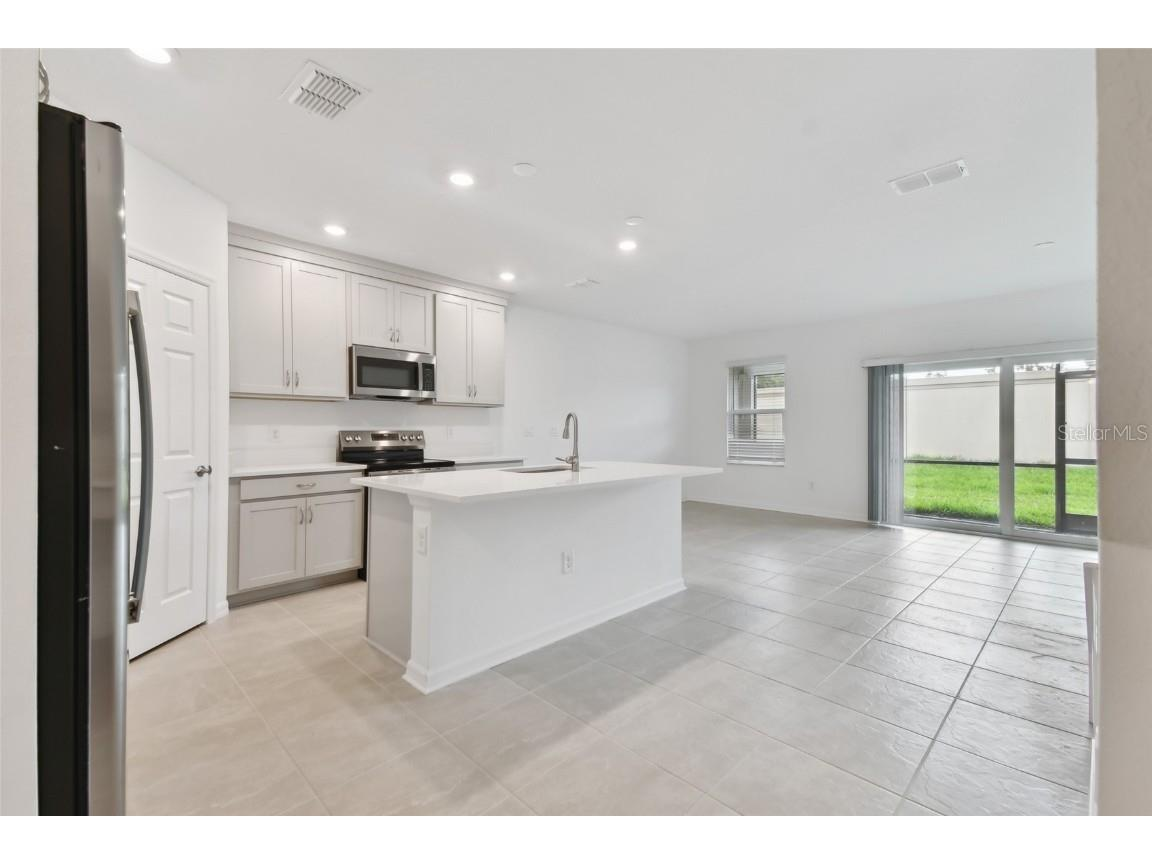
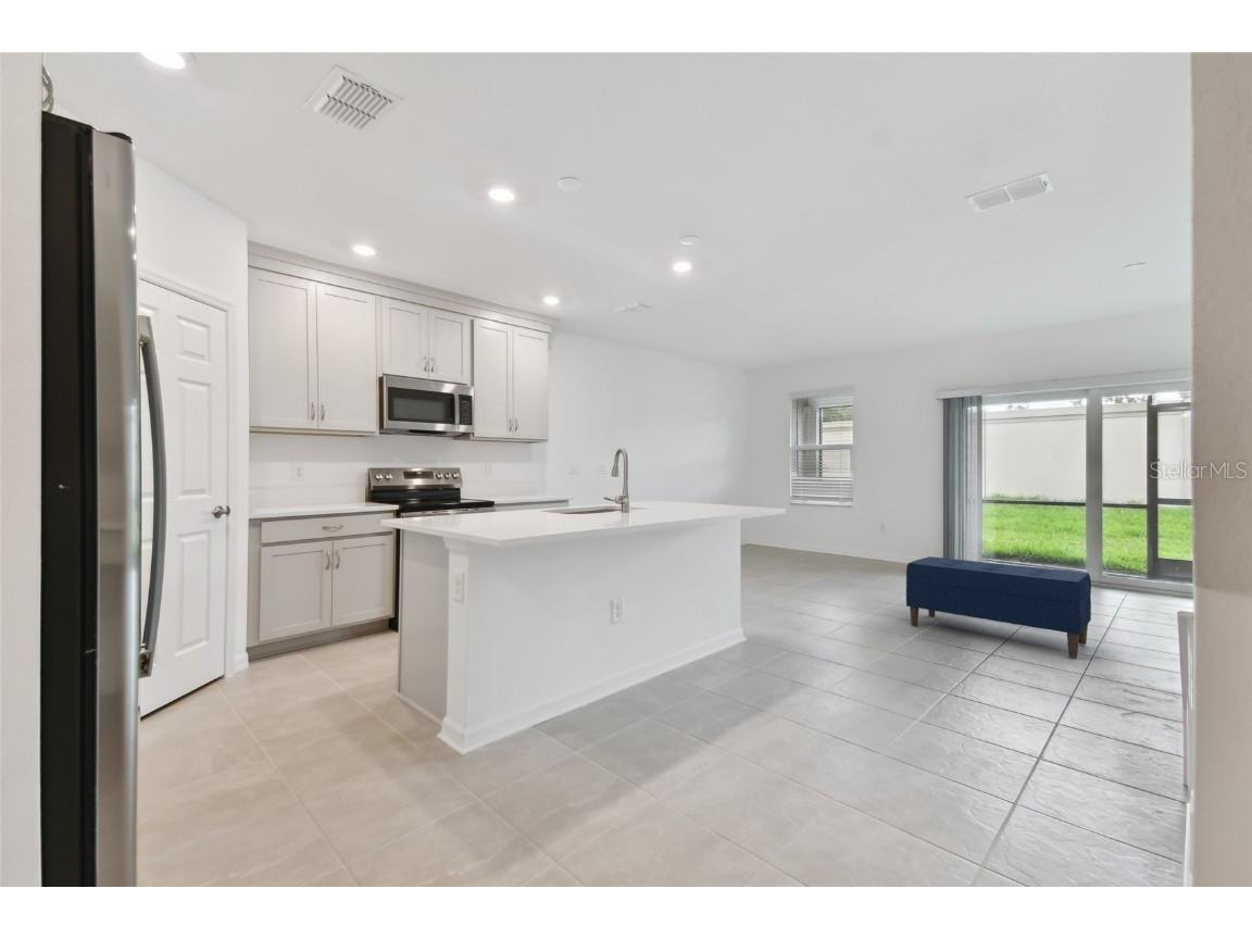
+ bench [905,555,1092,659]
